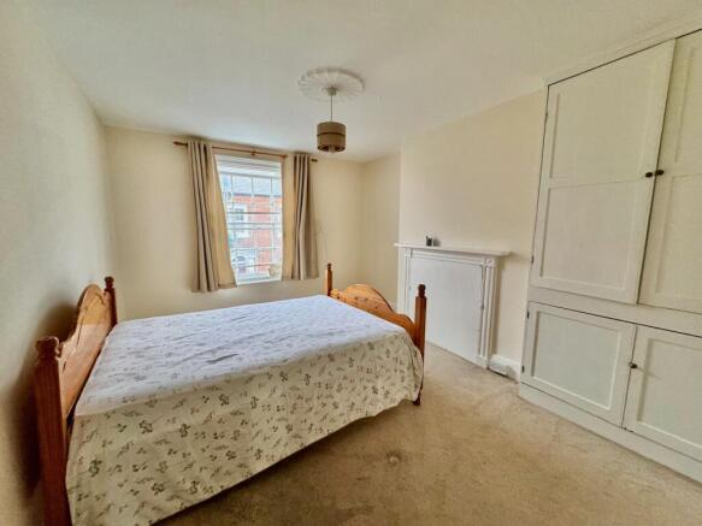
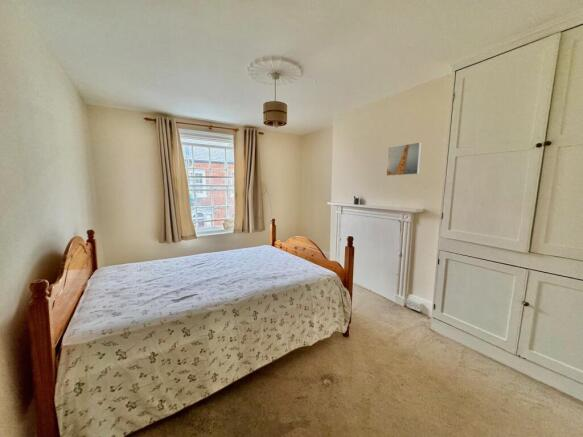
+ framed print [385,141,422,177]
